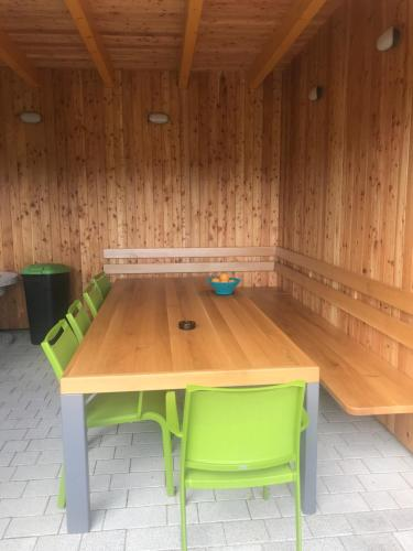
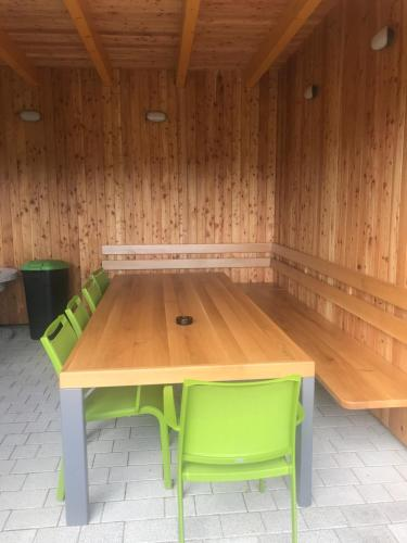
- fruit bowl [206,272,242,295]
